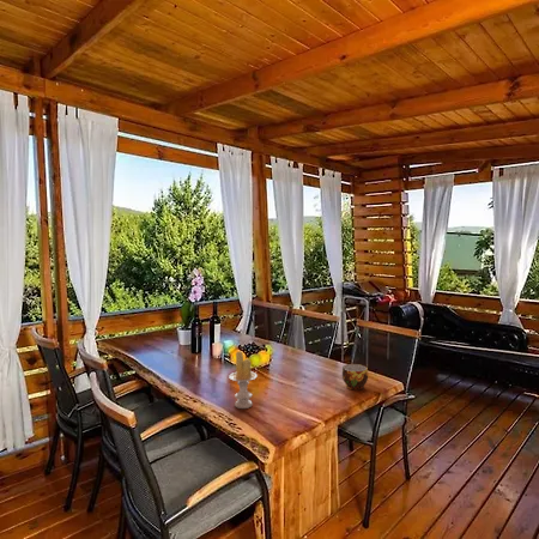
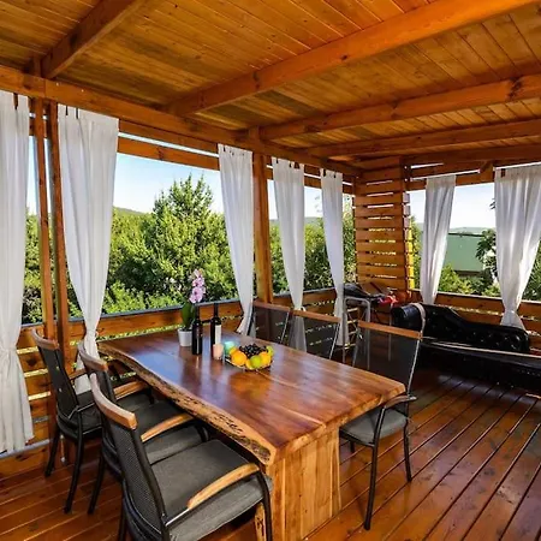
- candle [228,351,259,410]
- cup [341,363,369,392]
